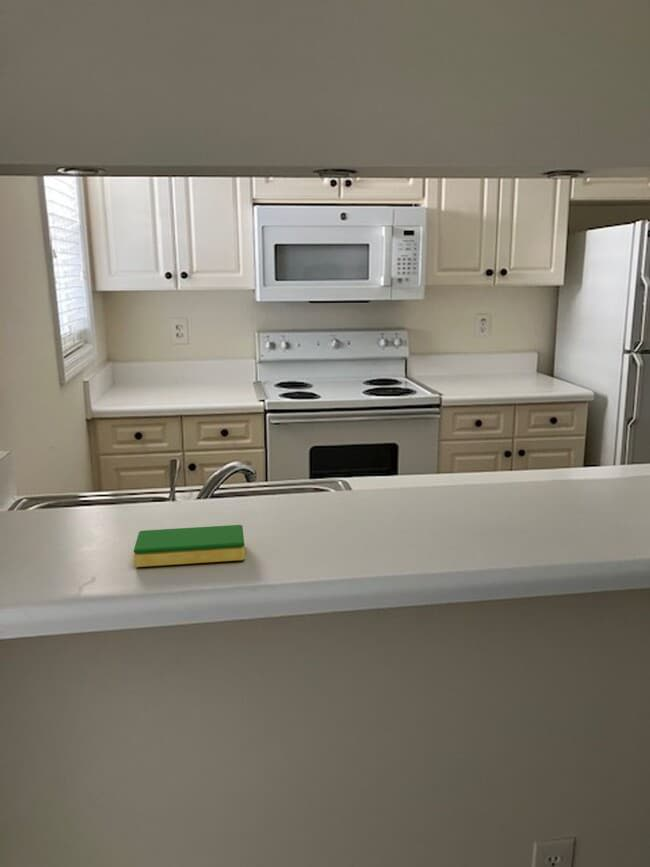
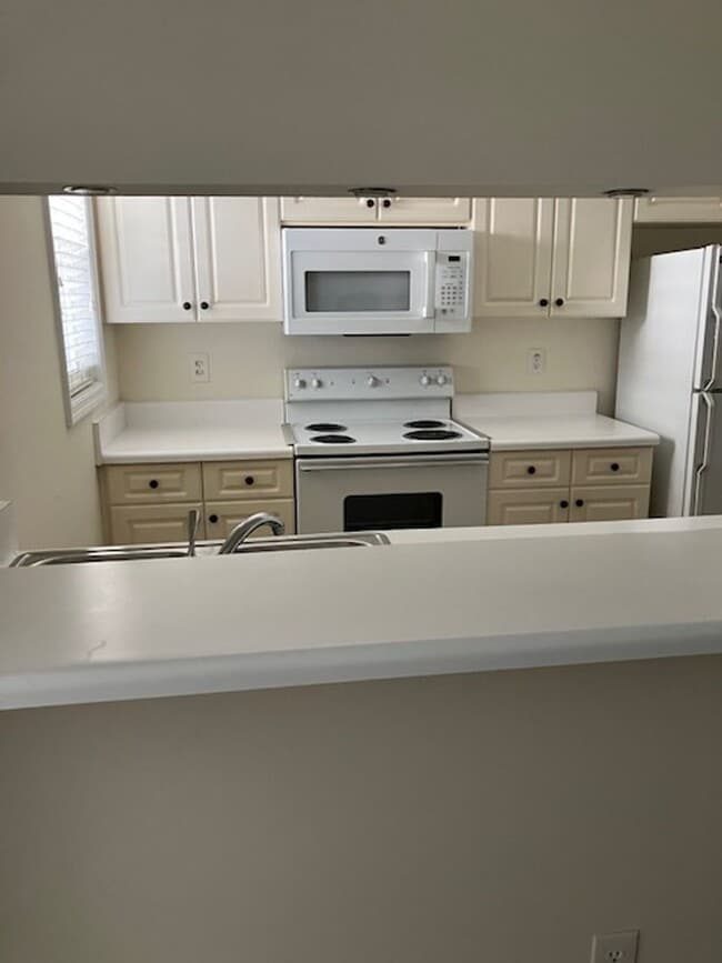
- dish sponge [133,524,246,568]
